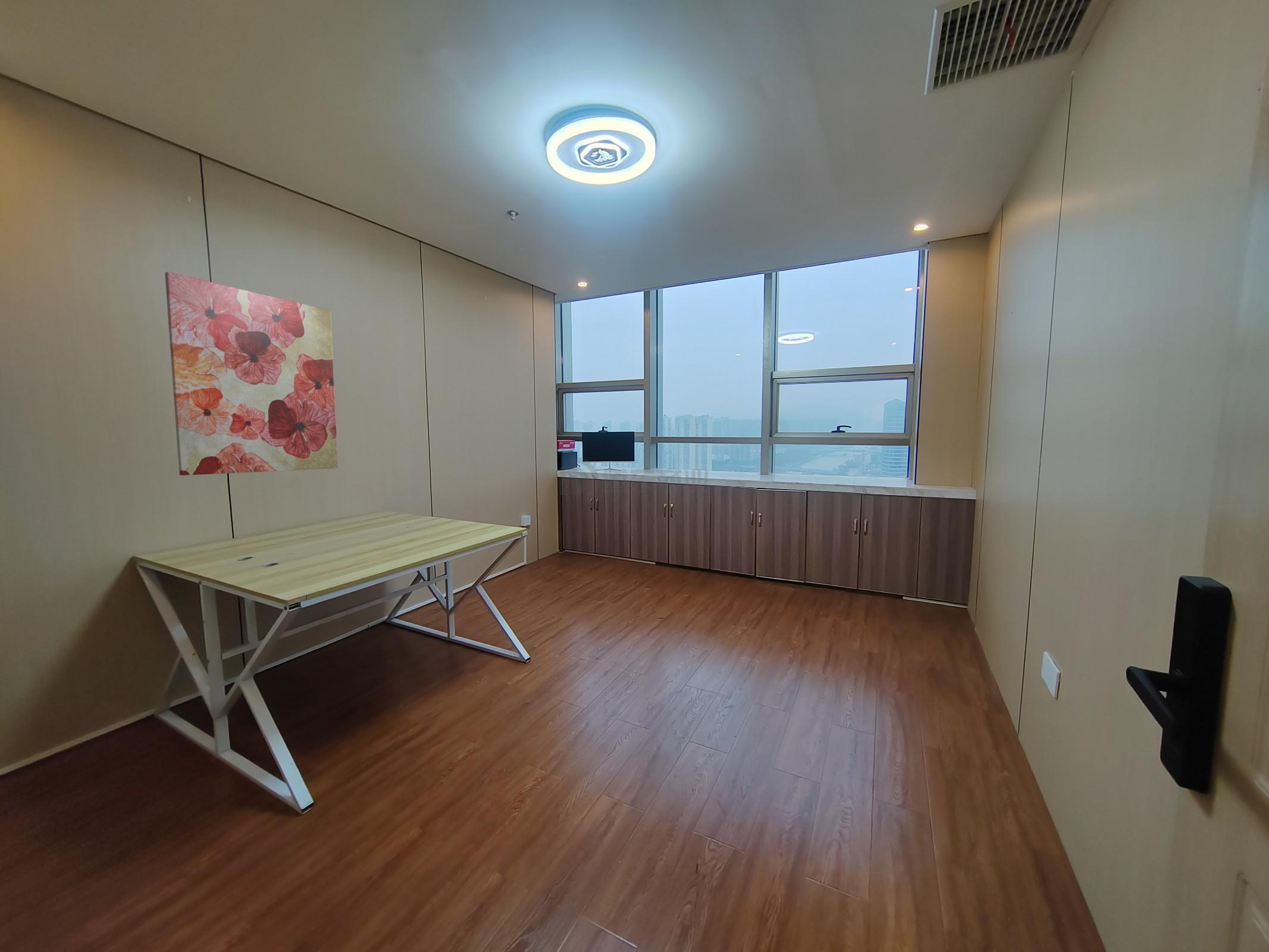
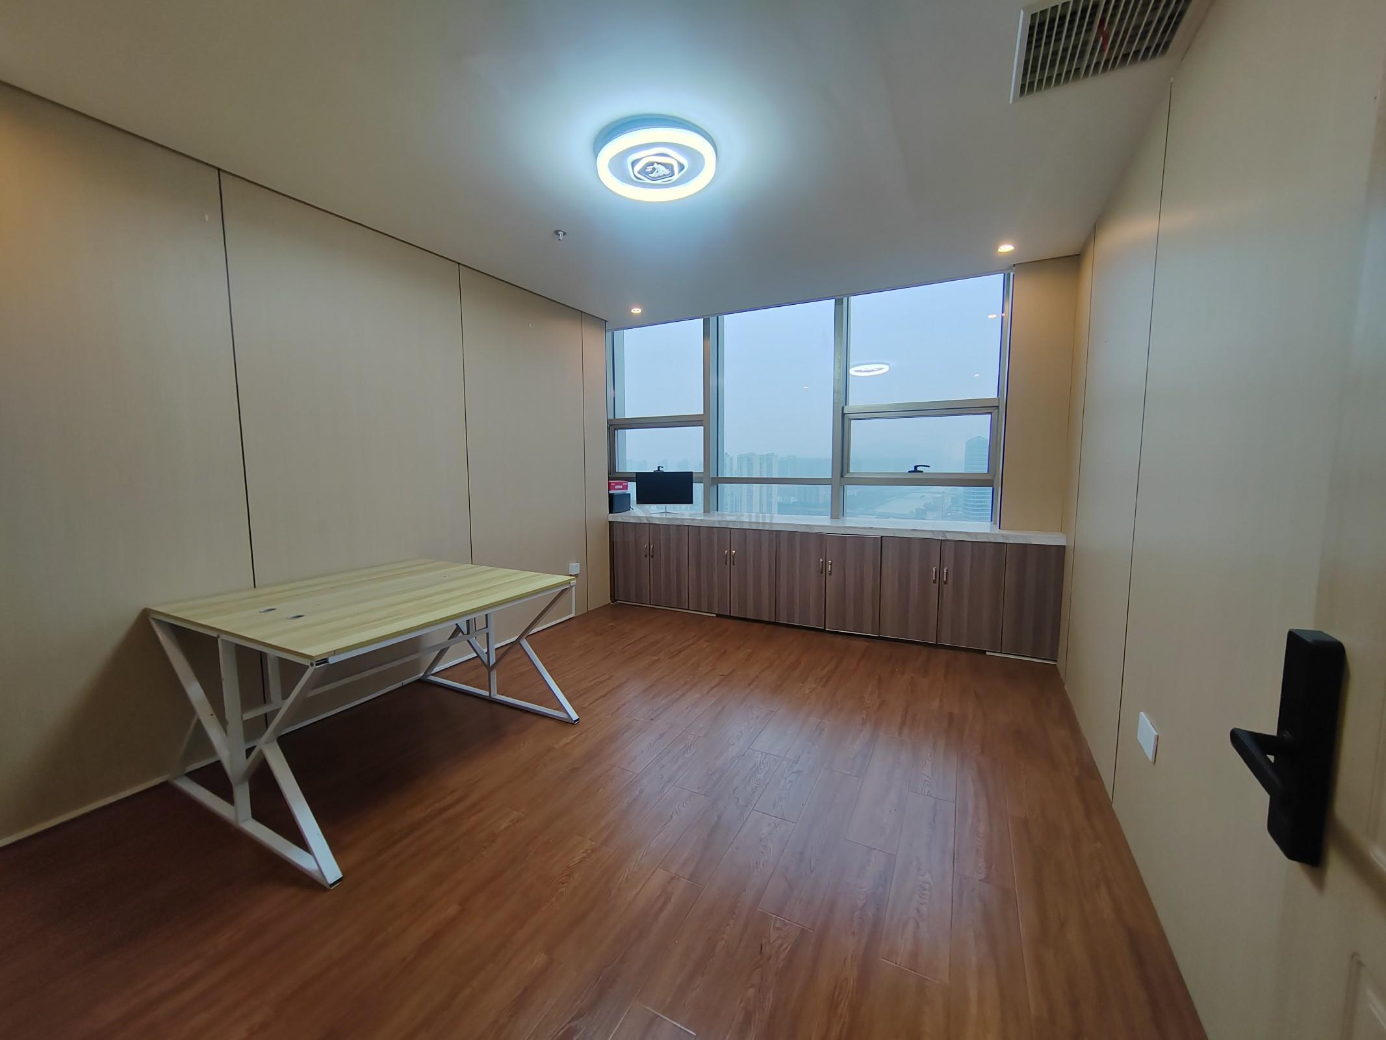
- wall art [164,271,339,476]
